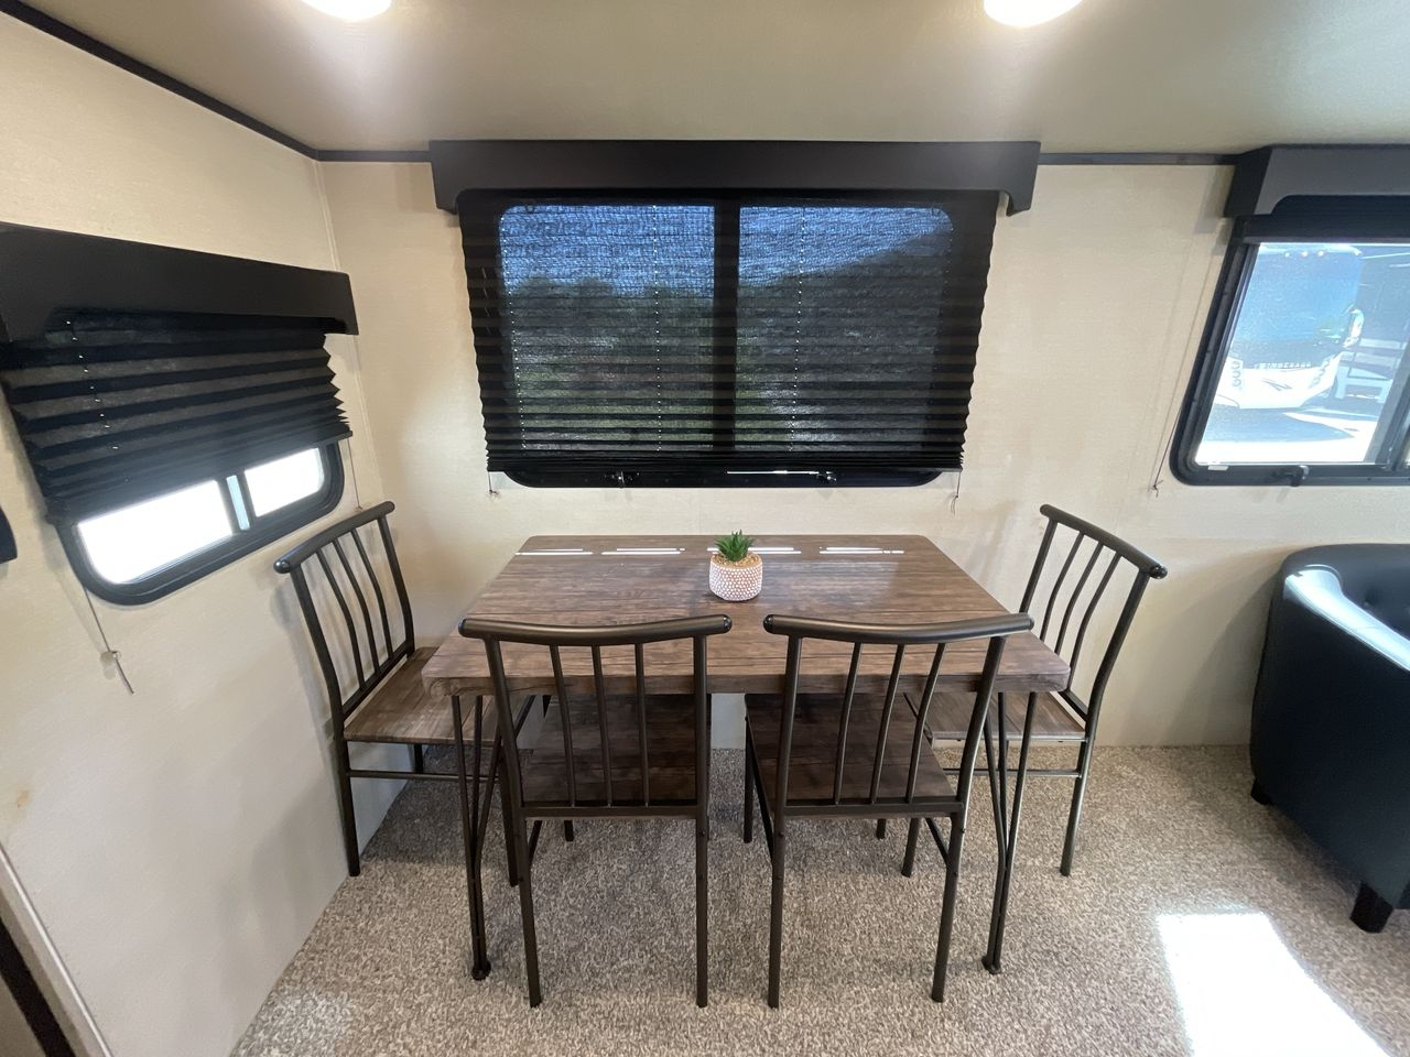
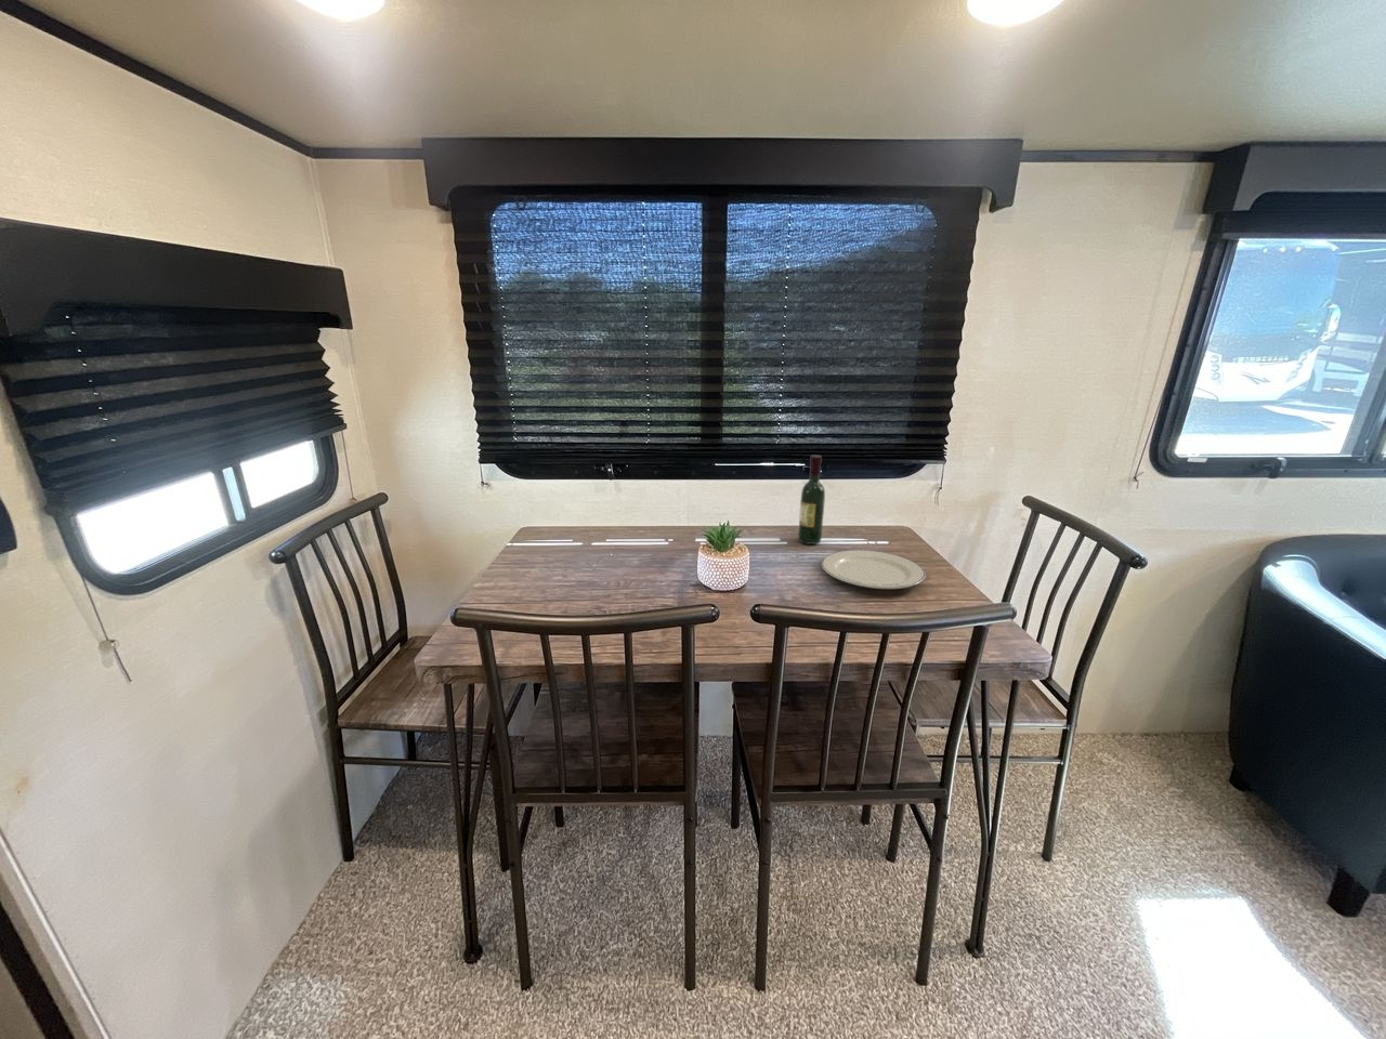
+ wine bottle [797,454,826,546]
+ chinaware [821,549,927,589]
